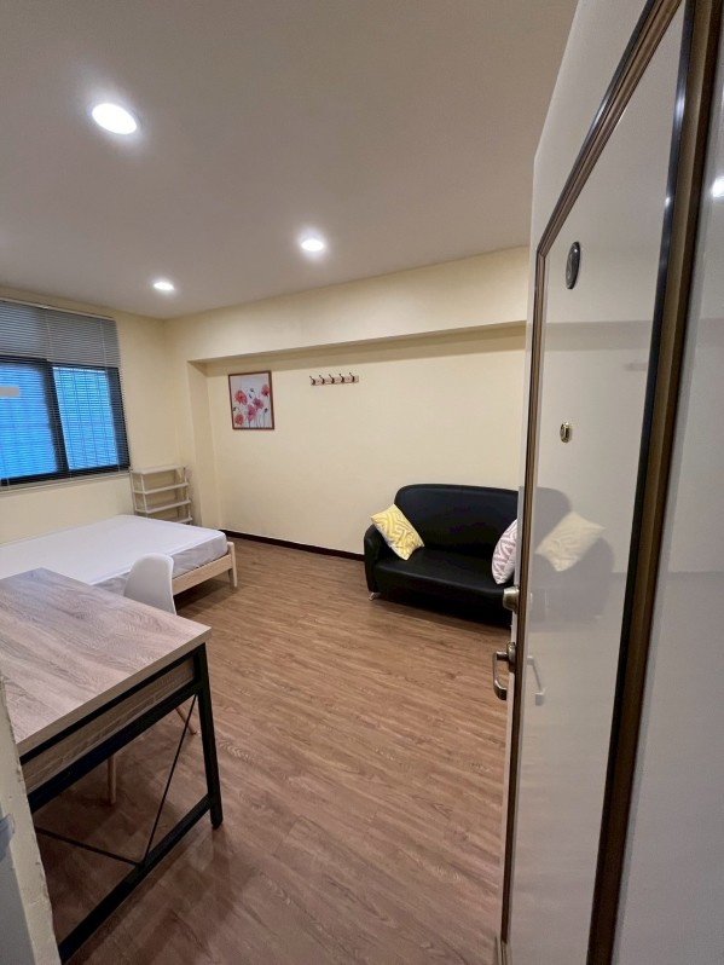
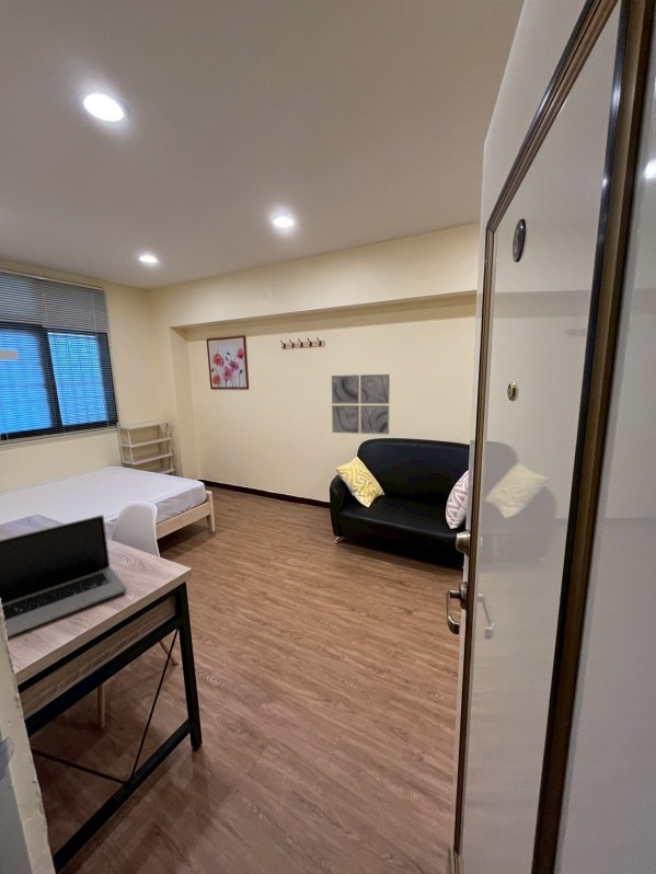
+ wall art [331,373,391,436]
+ laptop [0,514,128,637]
